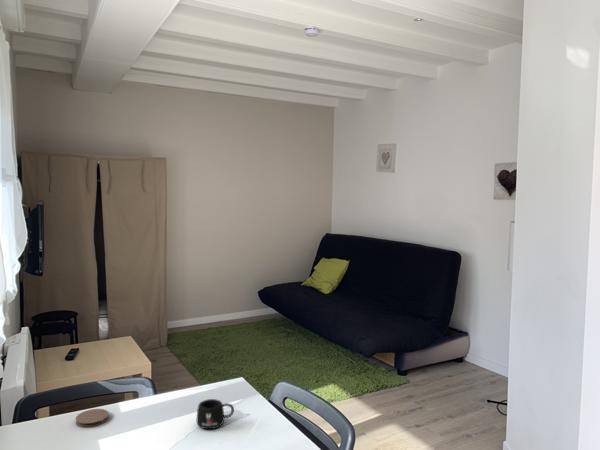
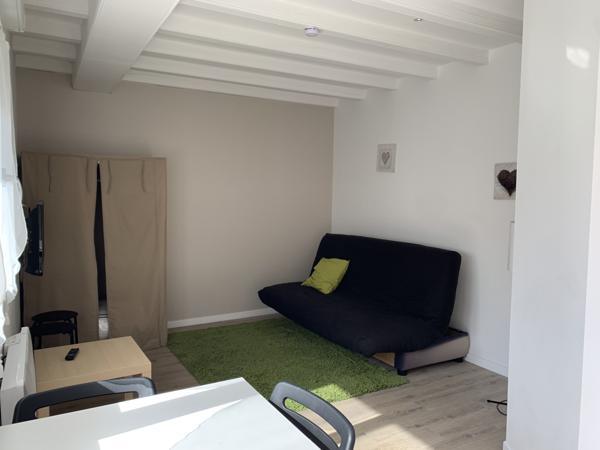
- coaster [75,408,110,428]
- mug [196,398,235,430]
